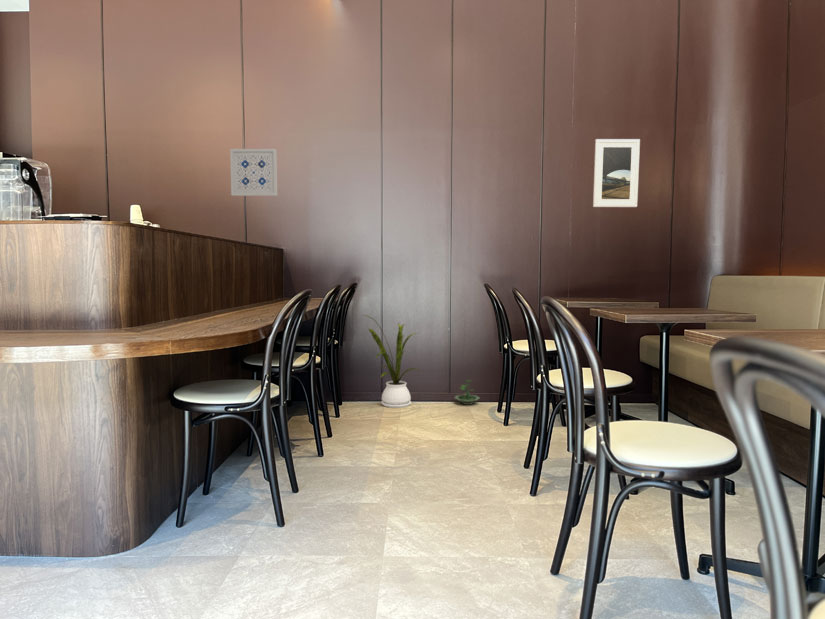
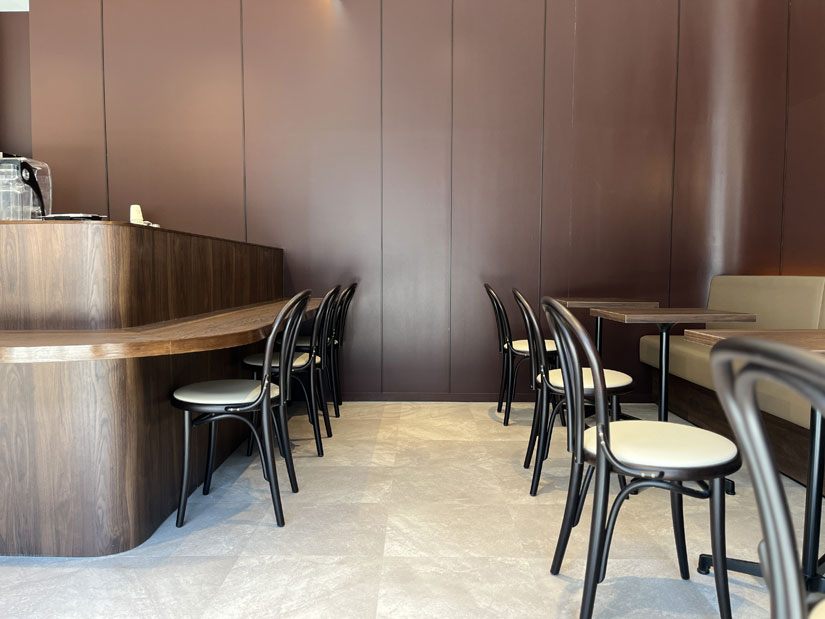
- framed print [592,138,641,208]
- wall art [229,148,278,197]
- house plant [363,314,422,409]
- terrarium [454,379,480,406]
